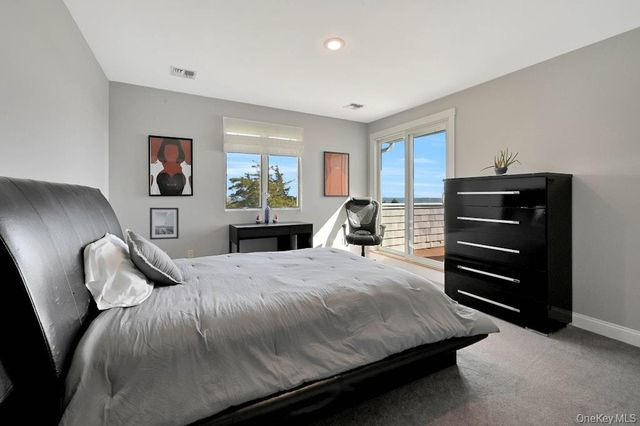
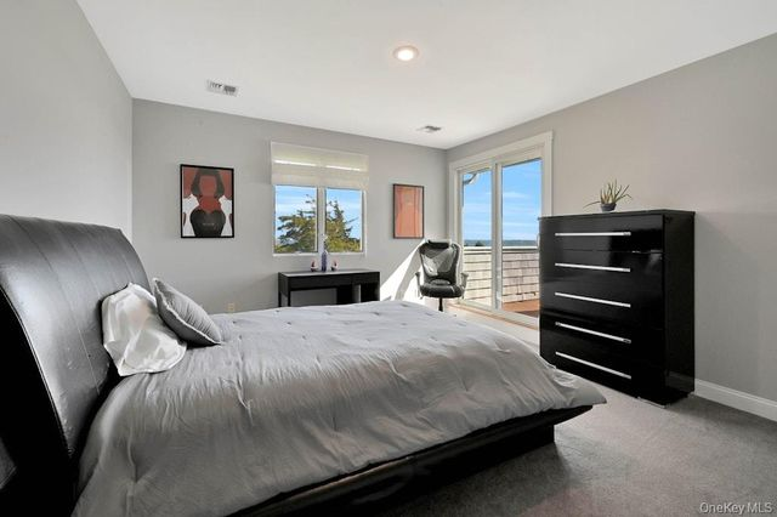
- wall art [149,207,180,241]
